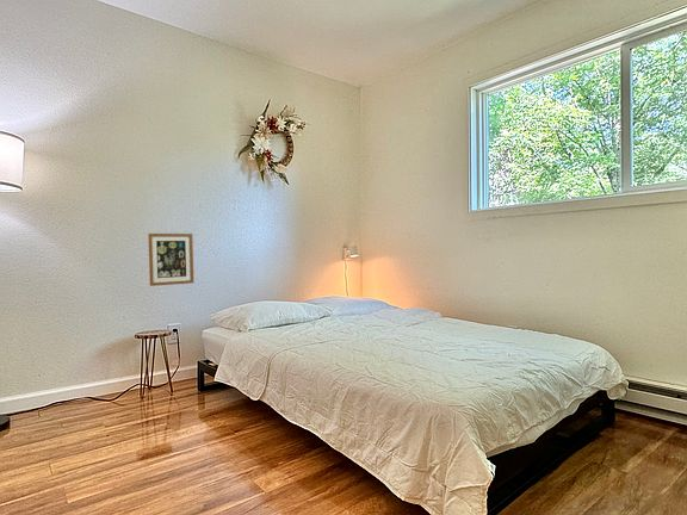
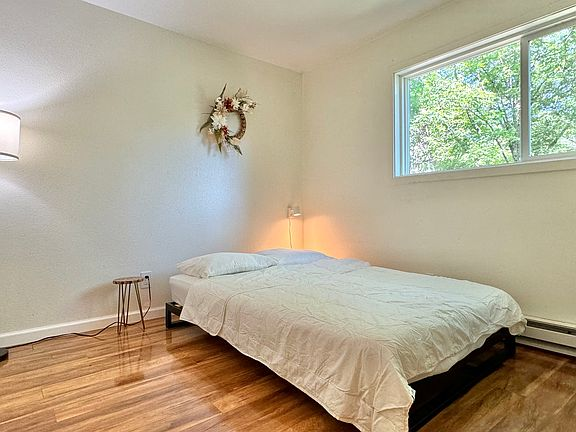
- wall art [147,232,194,287]
